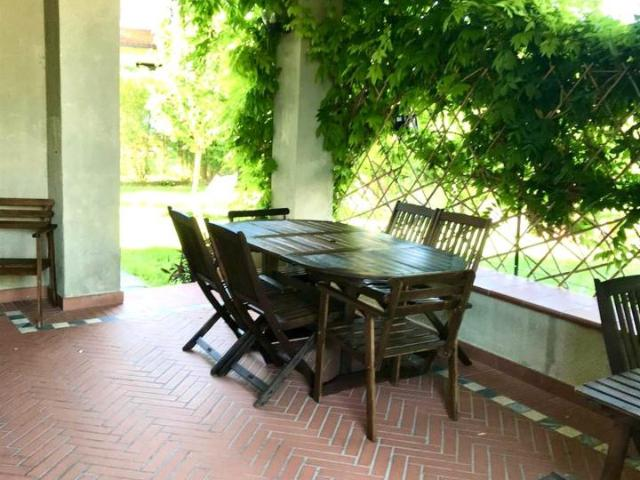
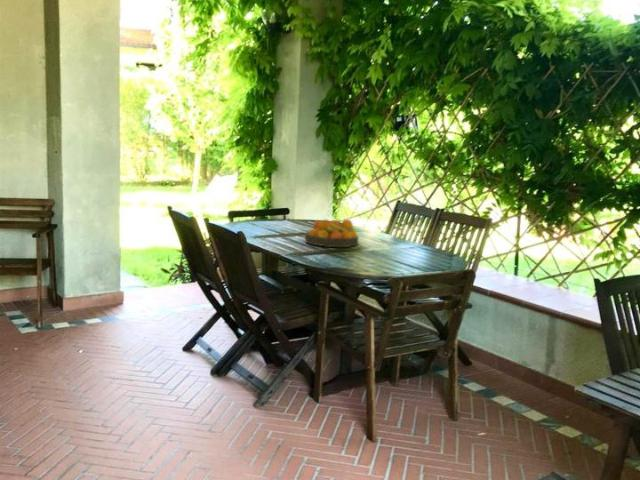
+ fruit bowl [304,218,359,248]
